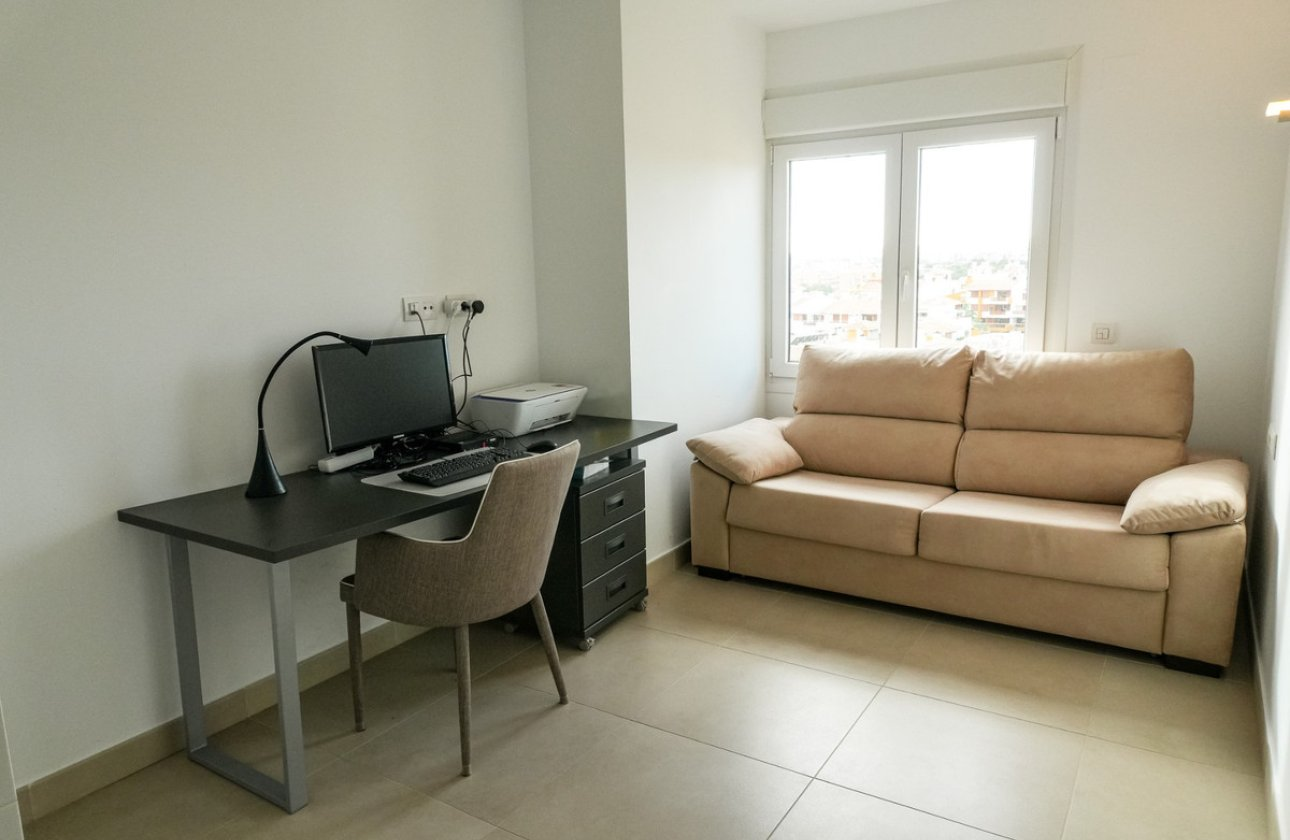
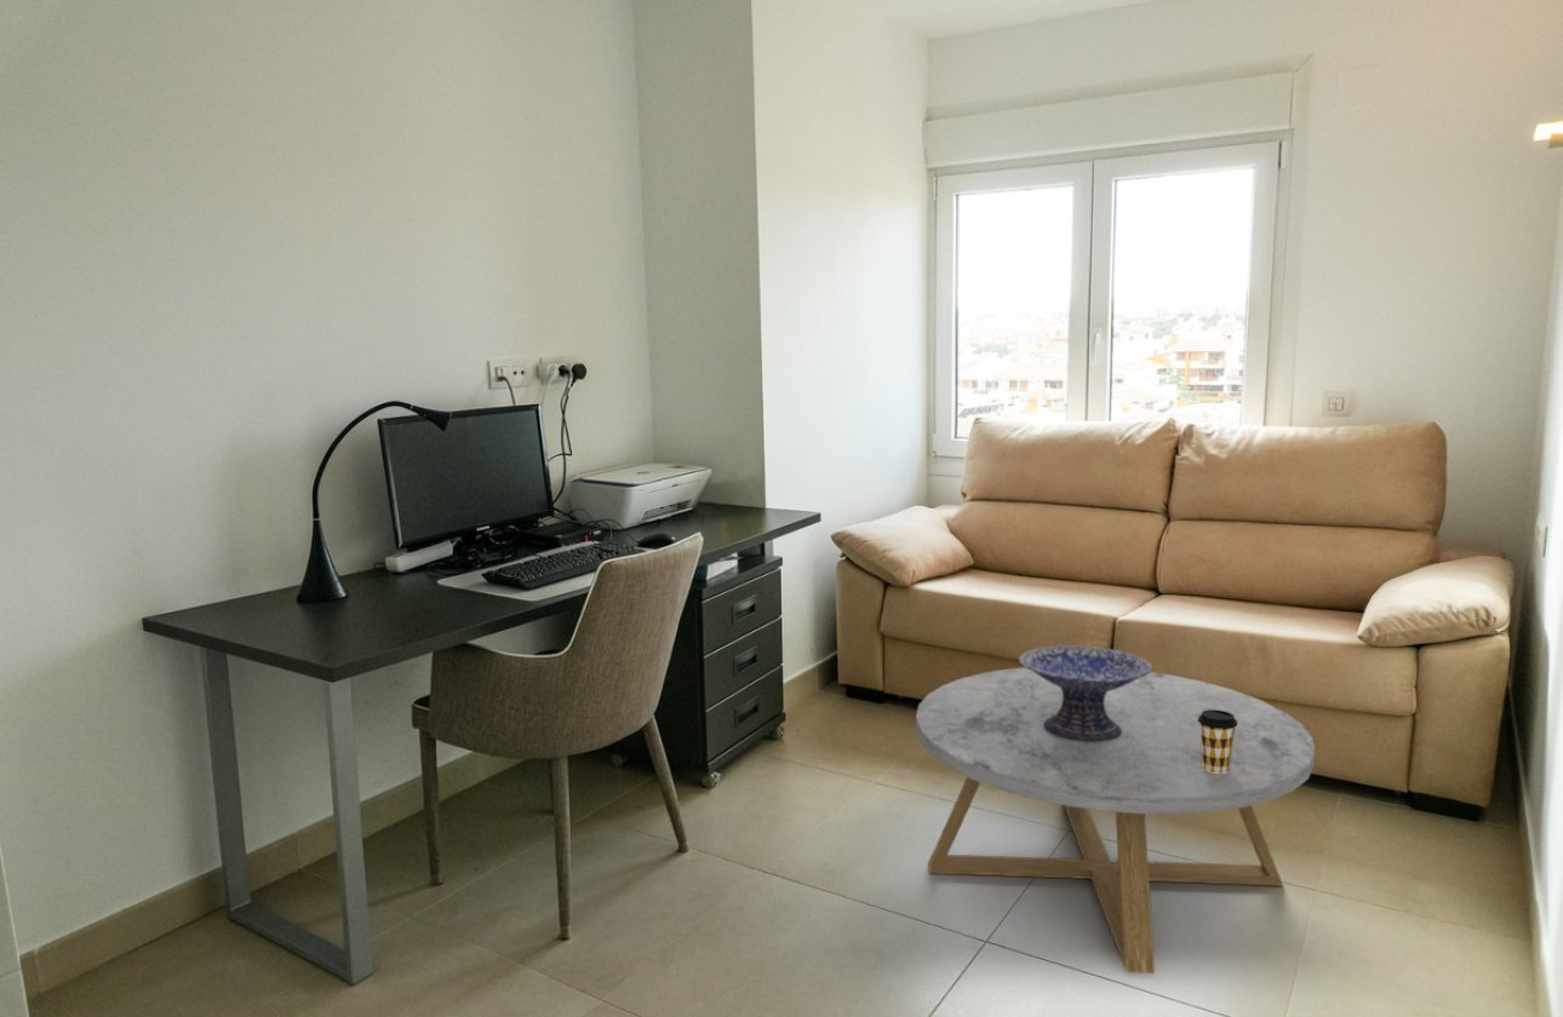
+ coffee cup [1197,709,1238,774]
+ decorative bowl [1018,644,1153,741]
+ coffee table [915,666,1316,975]
